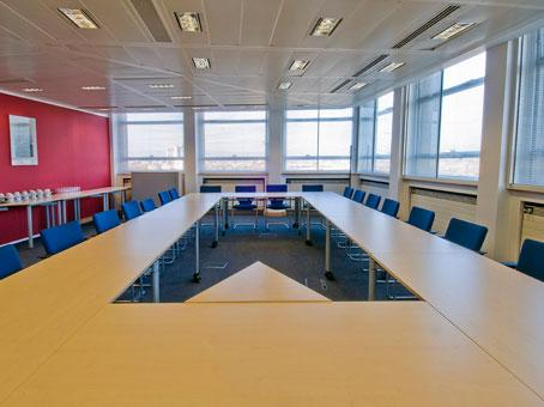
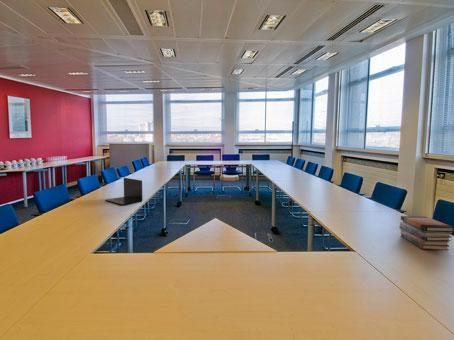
+ laptop [104,177,143,206]
+ book stack [398,215,454,251]
